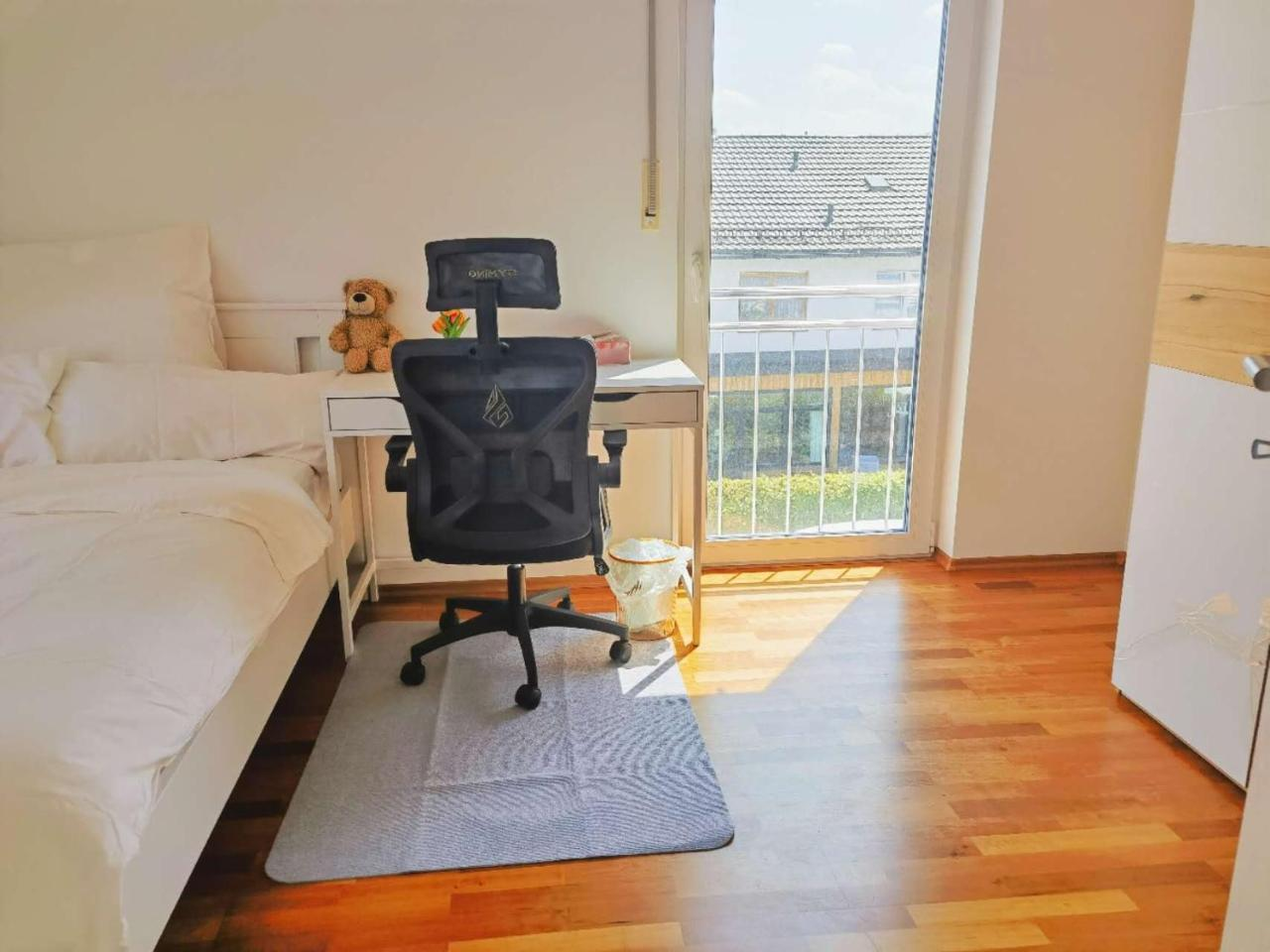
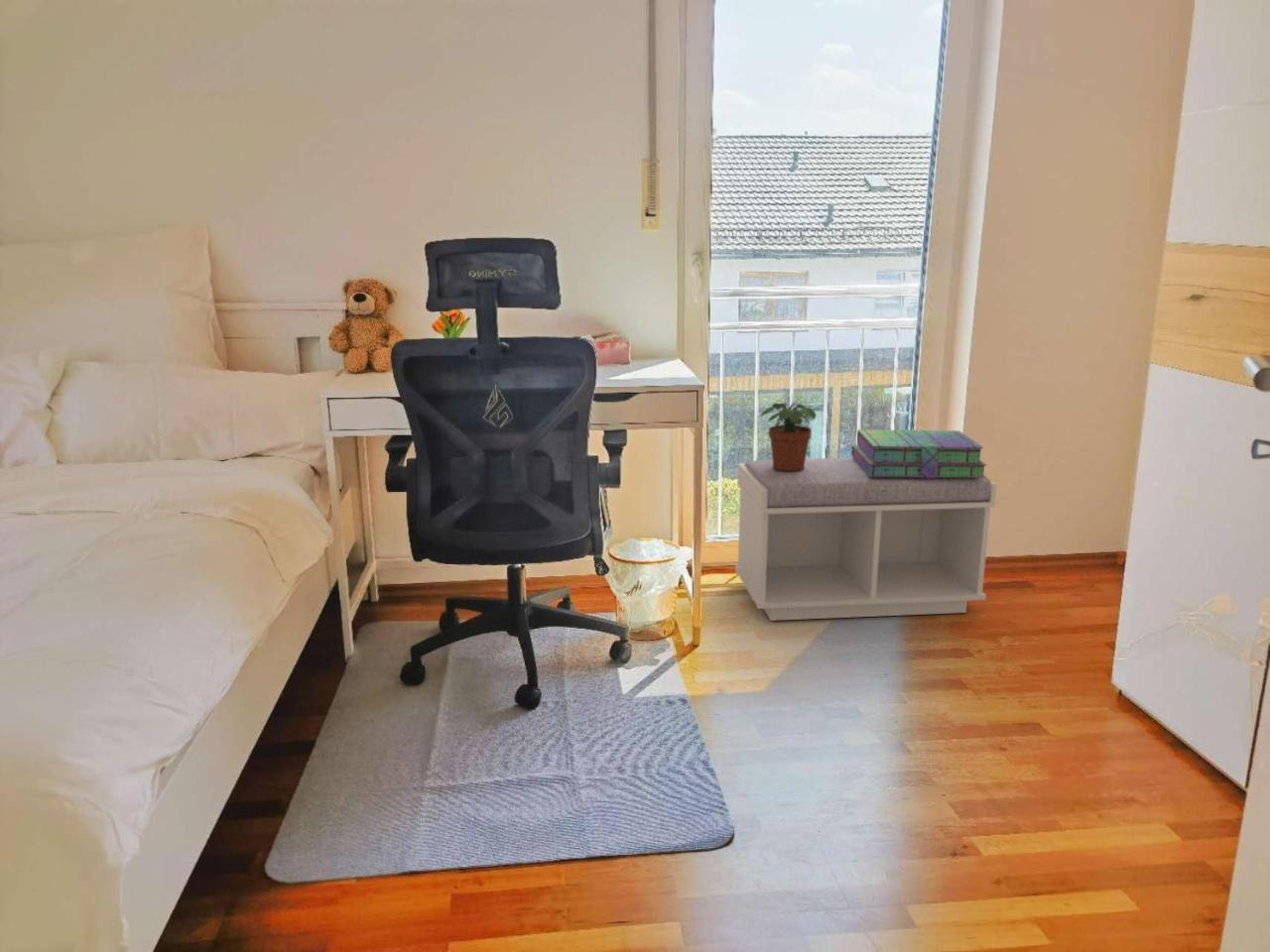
+ potted plant [759,402,818,472]
+ bench [734,456,998,622]
+ stack of books [850,428,988,478]
